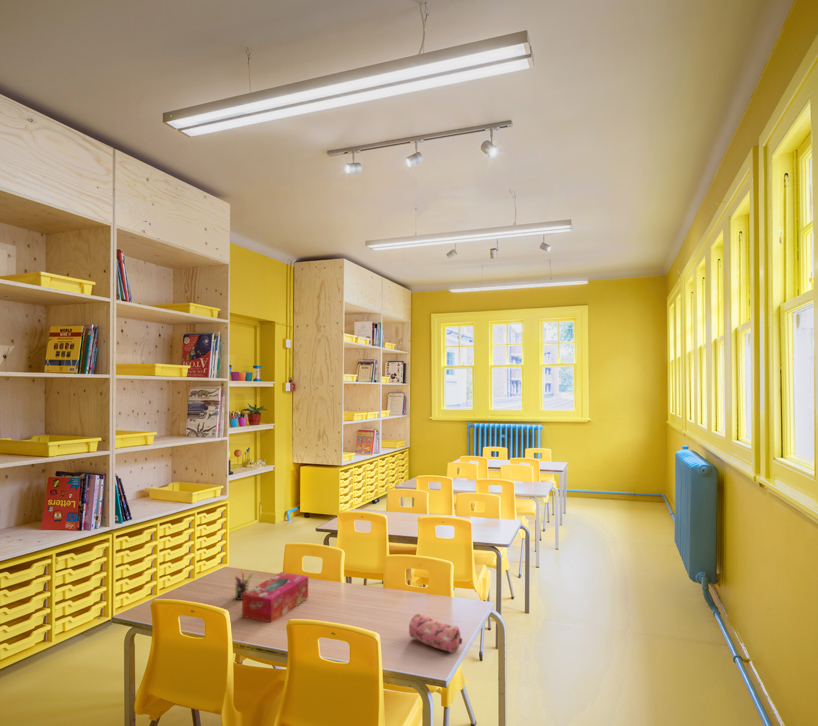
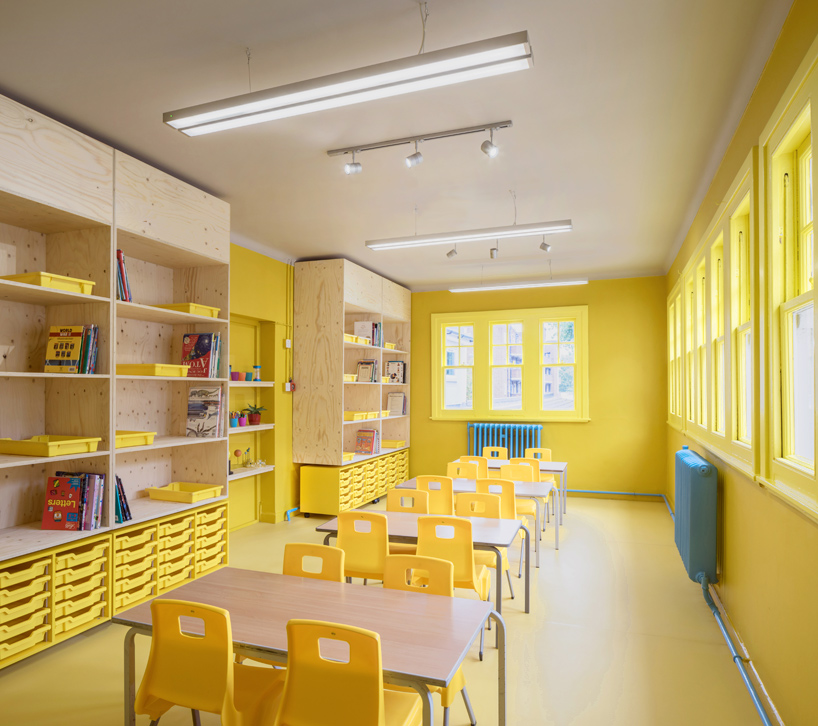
- pen holder [234,570,253,601]
- tissue box [241,571,309,623]
- pencil case [408,613,463,654]
